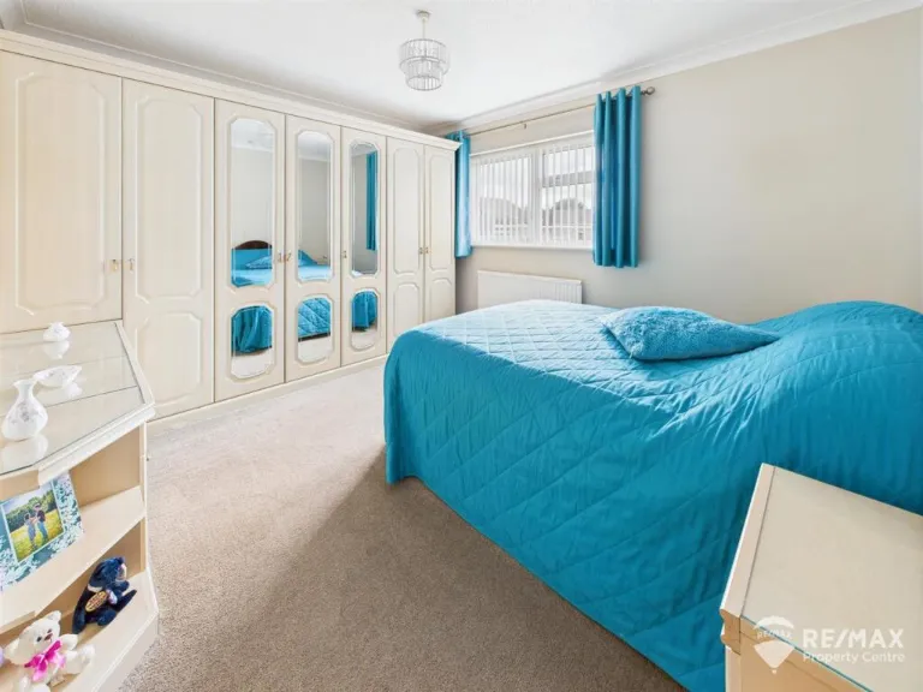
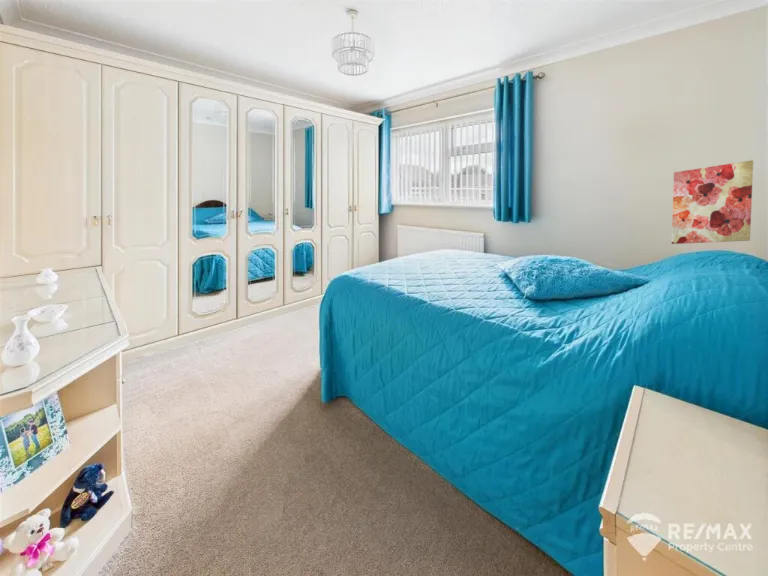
+ wall art [671,159,754,245]
